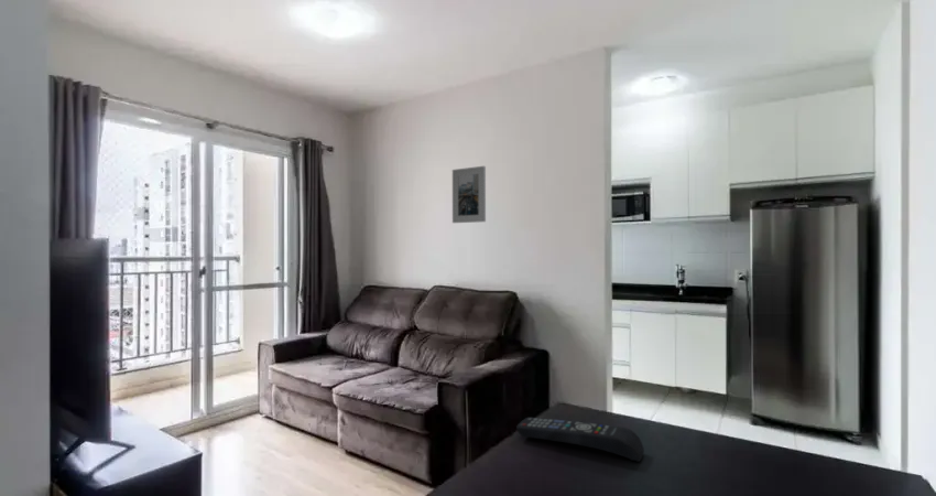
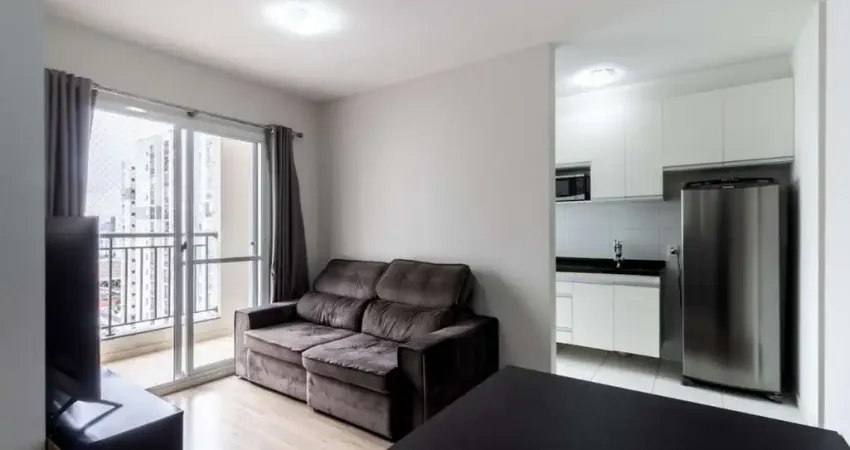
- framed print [451,165,487,224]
- remote control [515,417,645,463]
